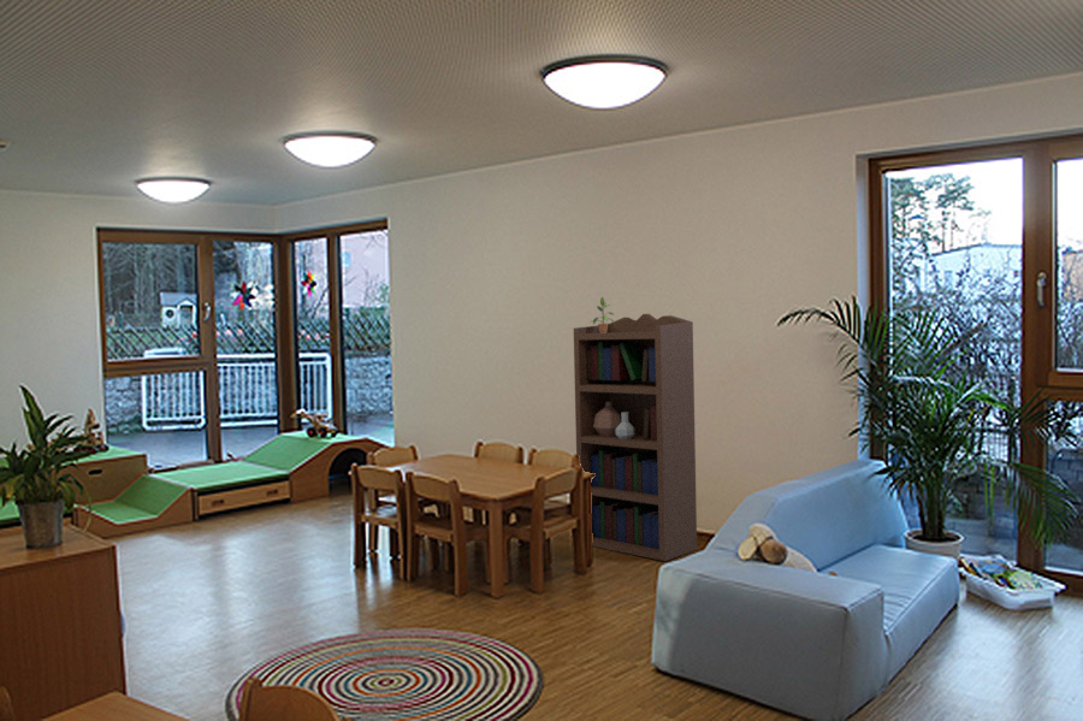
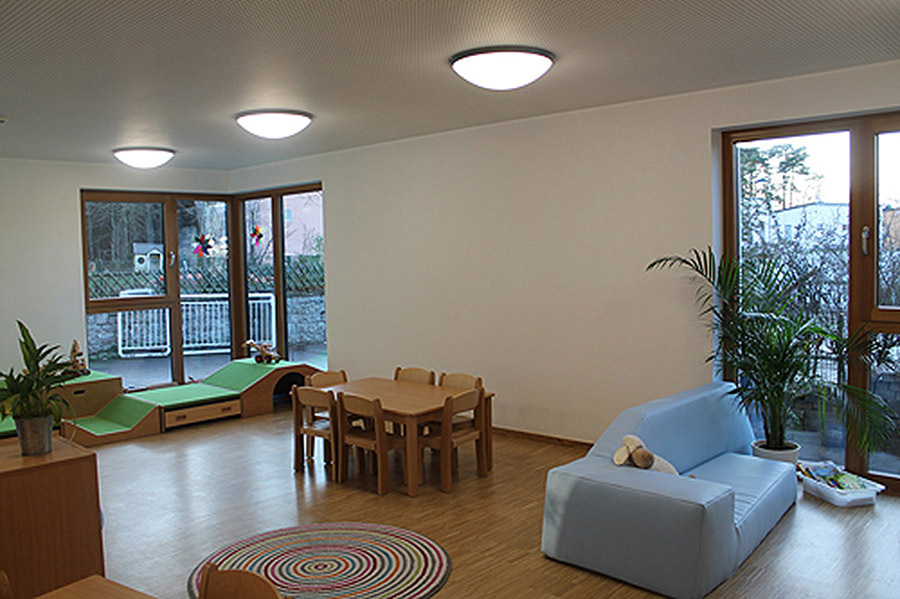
- bookcase [573,313,698,562]
- potted plant [587,296,615,333]
